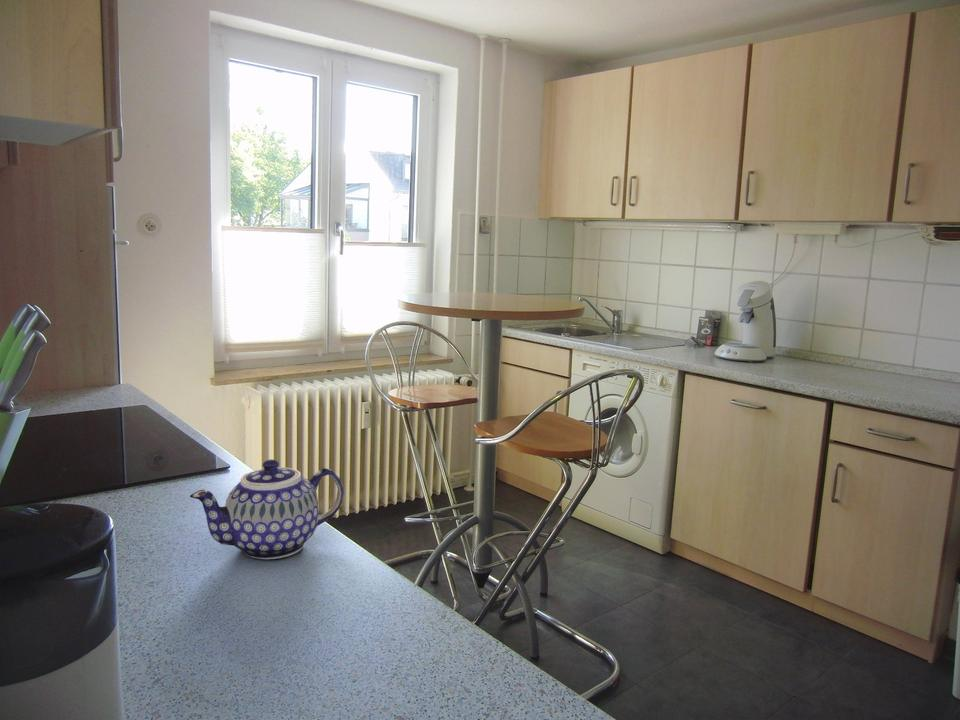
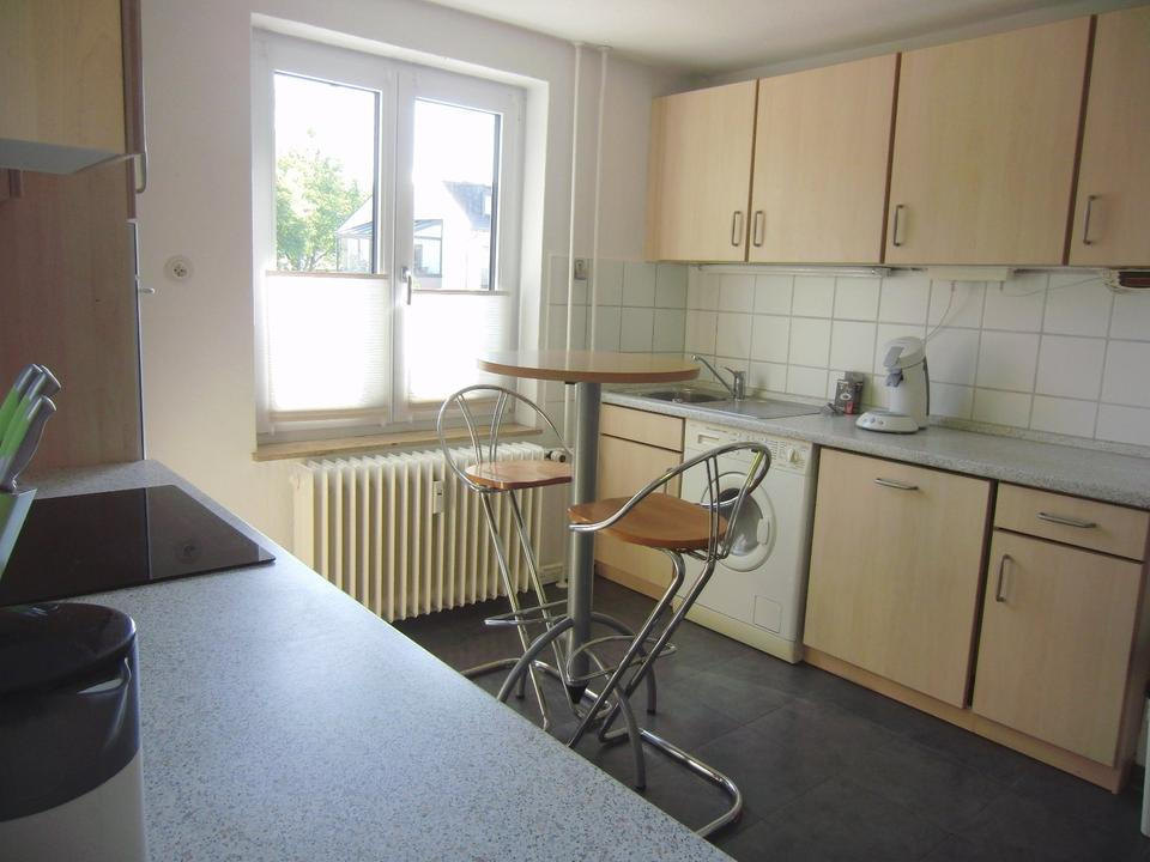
- teapot [189,459,344,560]
